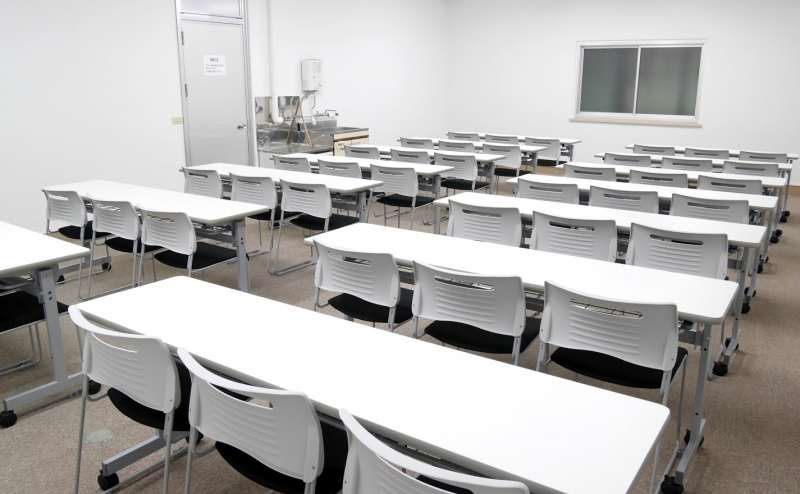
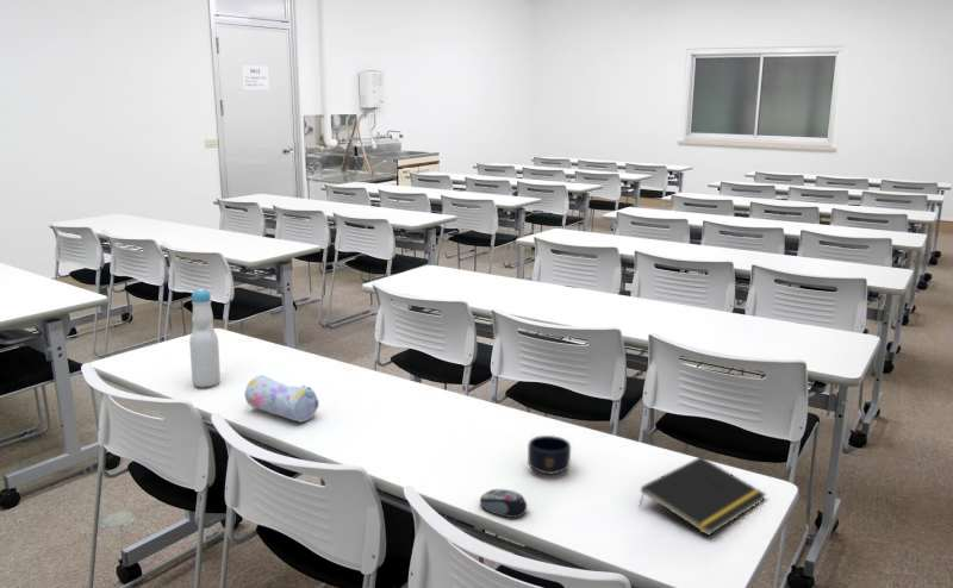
+ computer mouse [479,488,528,519]
+ bottle [188,287,222,388]
+ mug [527,434,572,475]
+ pencil case [244,374,319,424]
+ notepad [637,456,767,537]
